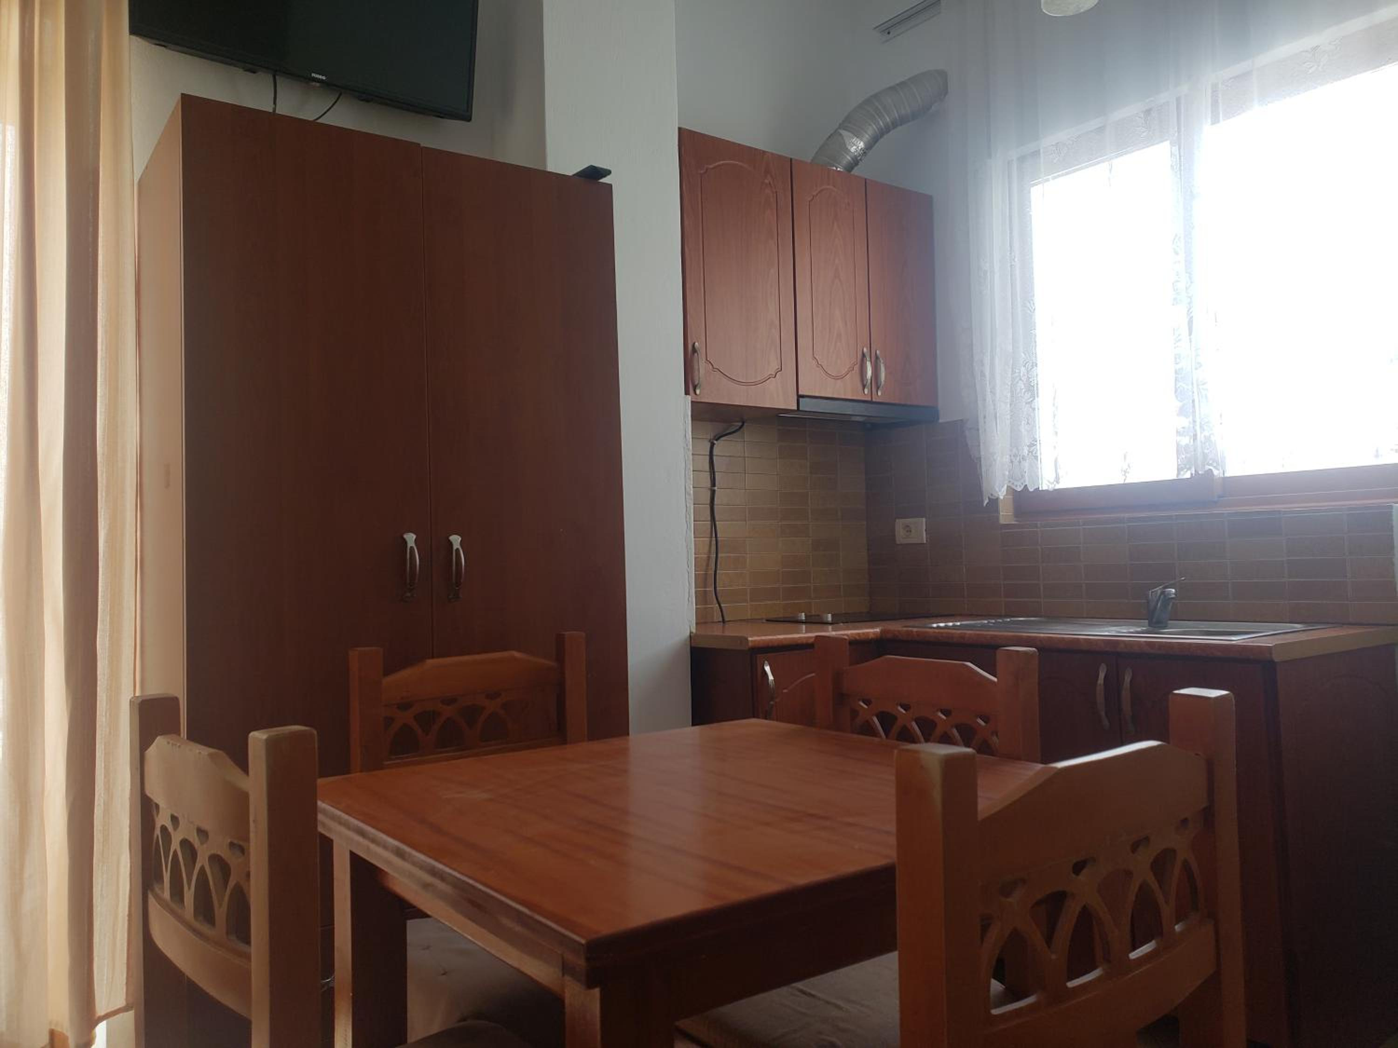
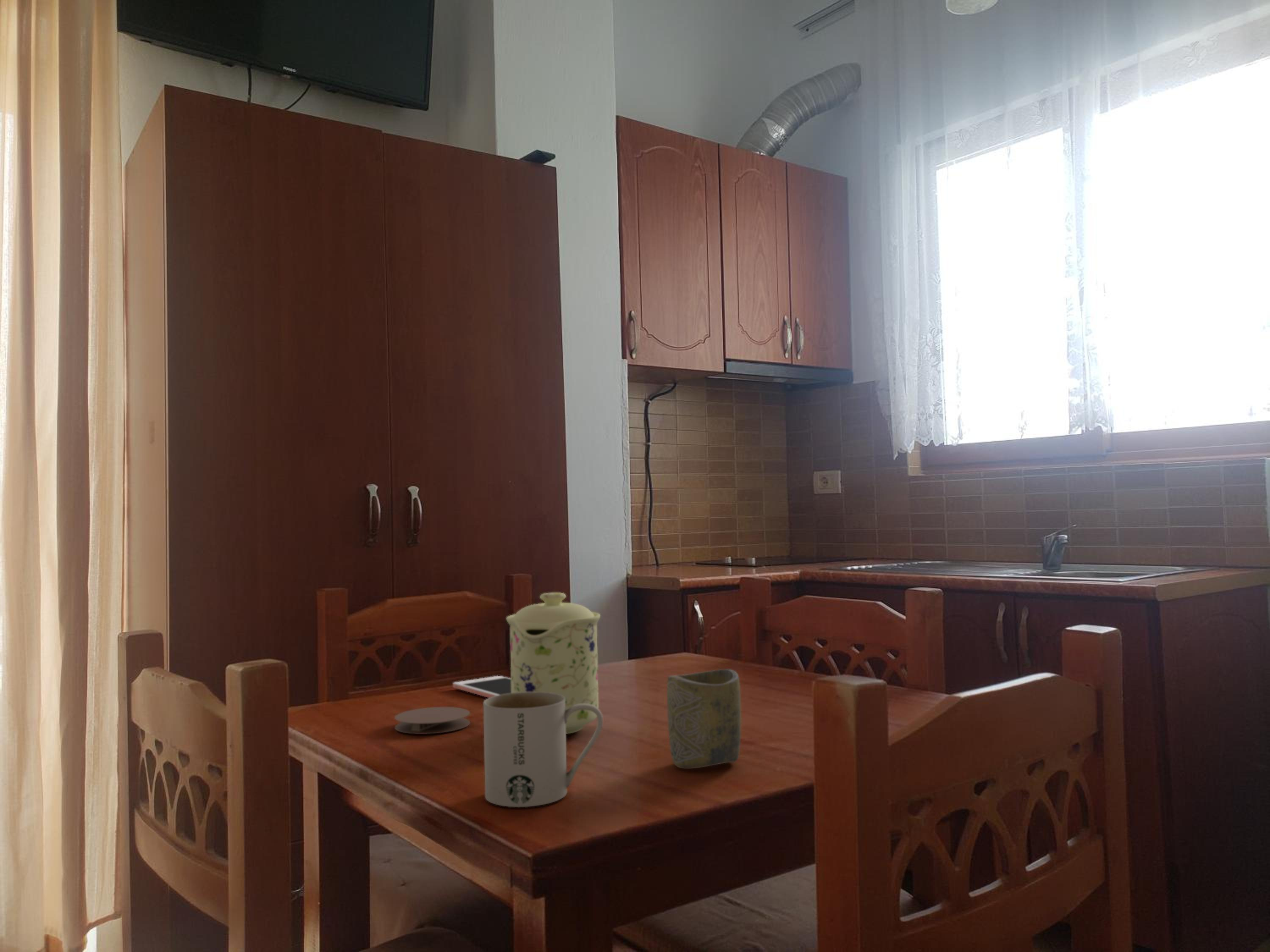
+ cell phone [453,675,511,698]
+ cup [667,669,742,769]
+ mug [483,692,603,808]
+ coaster [394,707,471,735]
+ mug [506,592,601,735]
